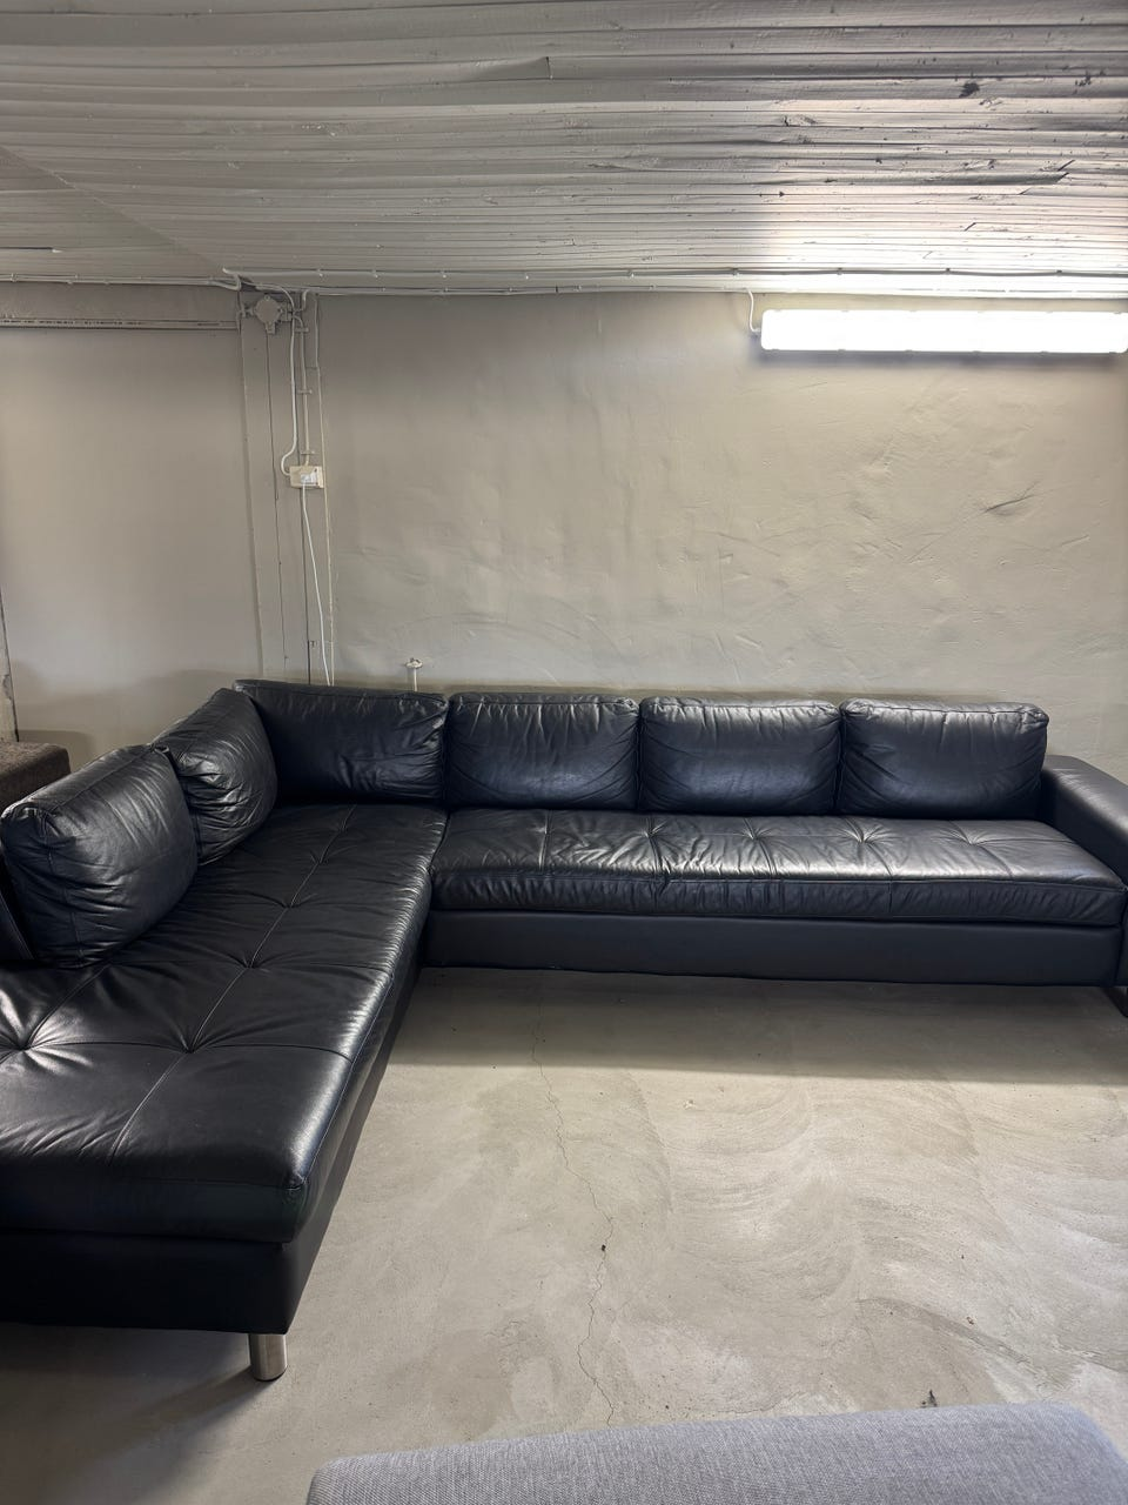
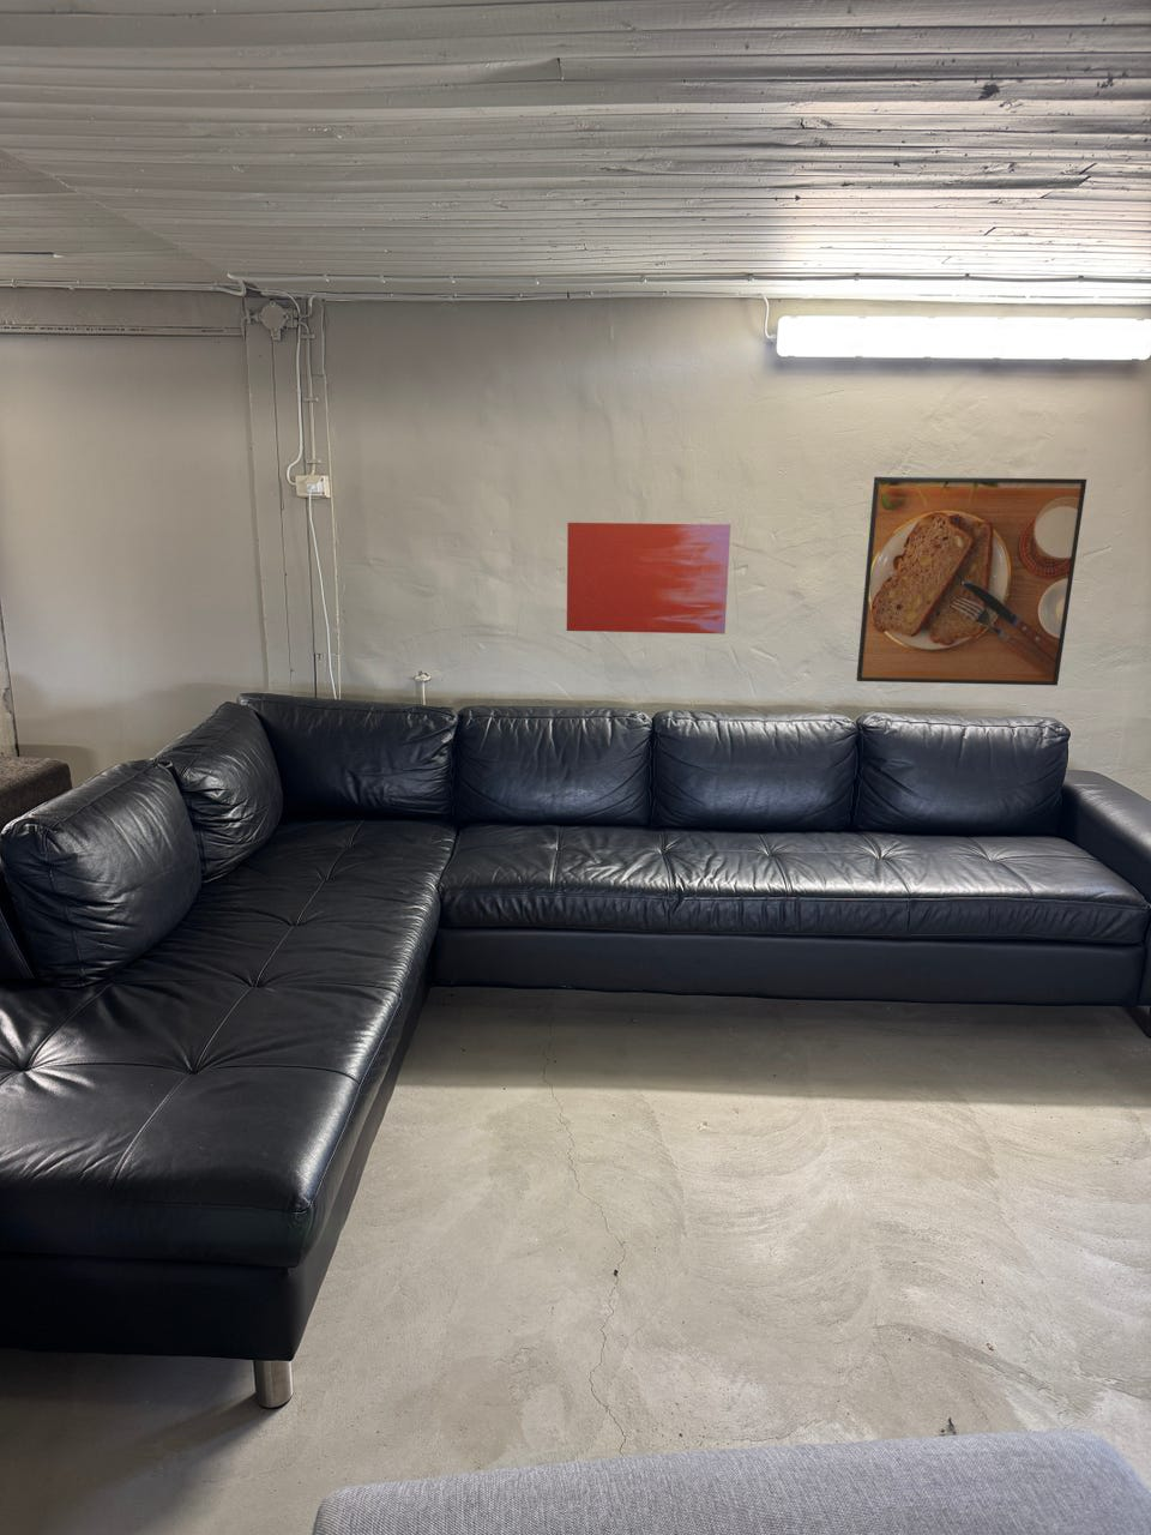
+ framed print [855,476,1087,688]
+ wall art [566,522,731,636]
